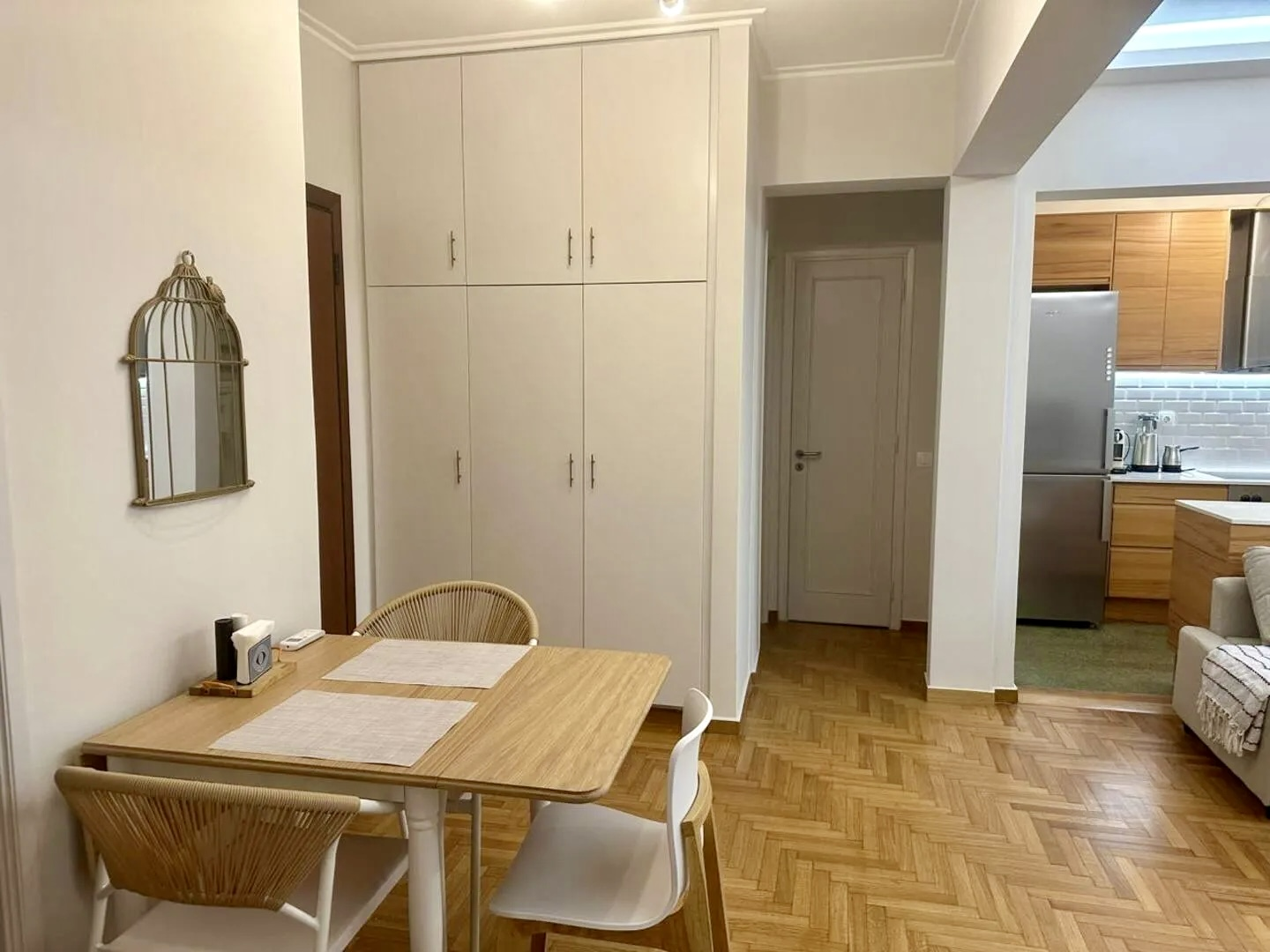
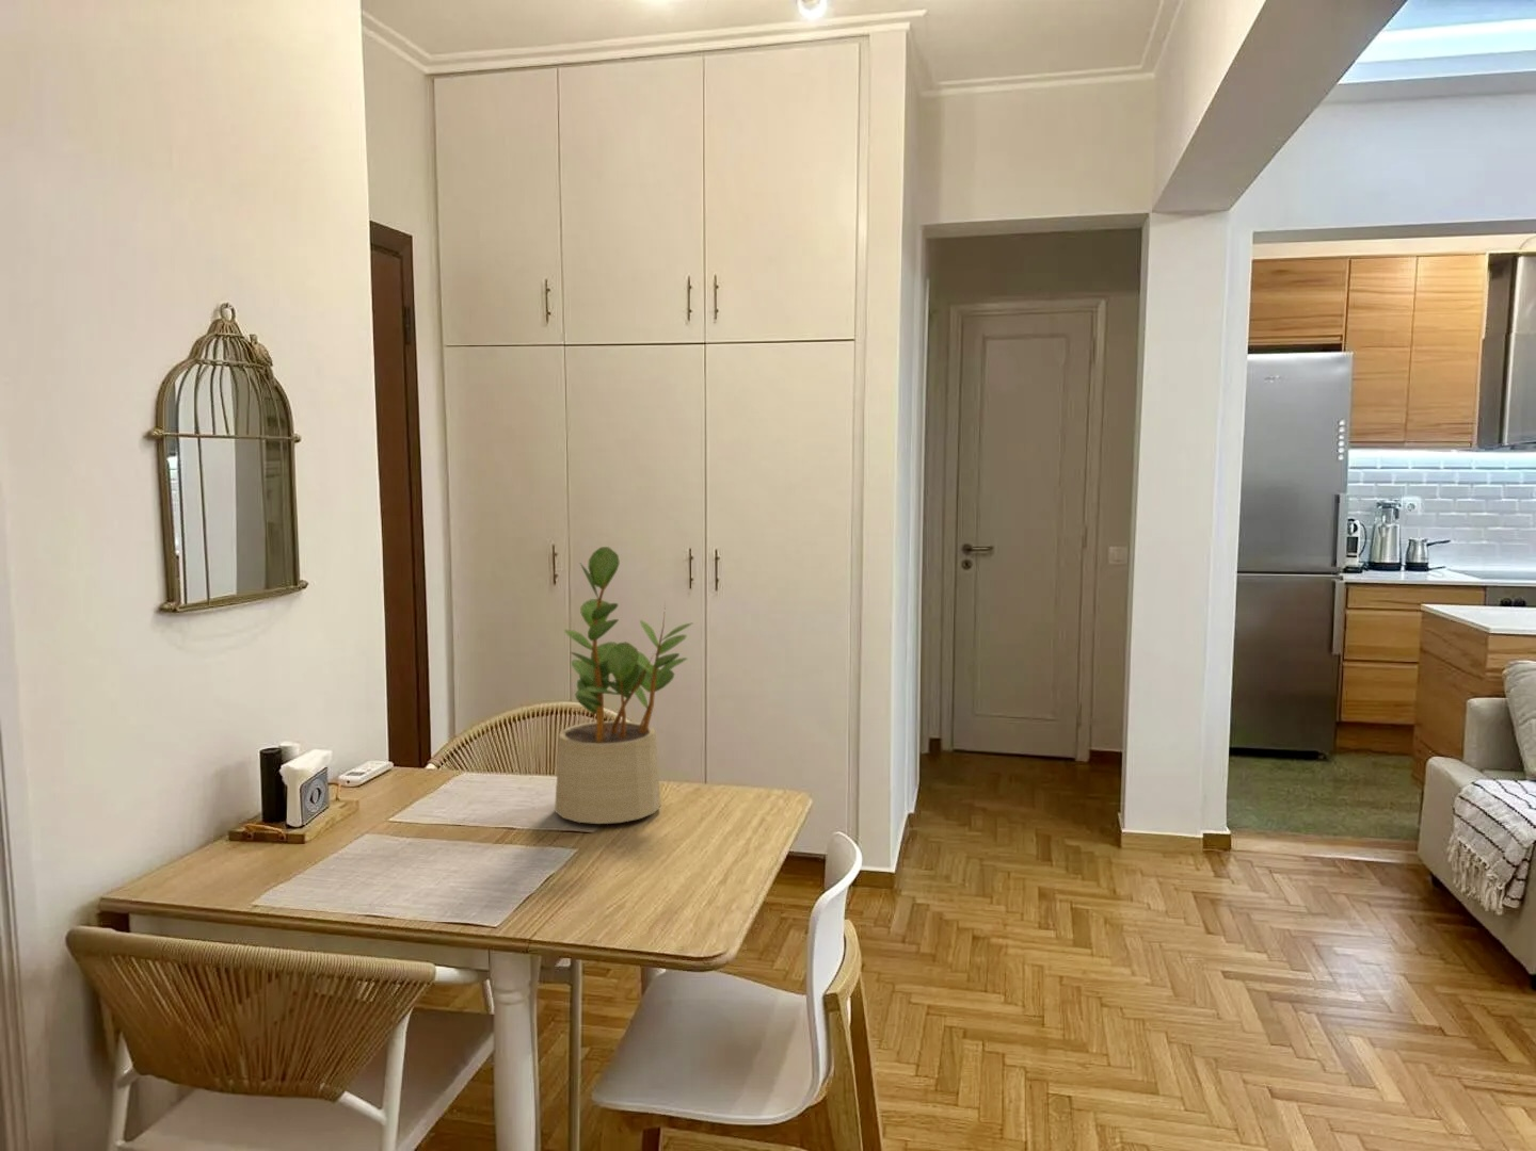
+ potted plant [554,545,693,825]
